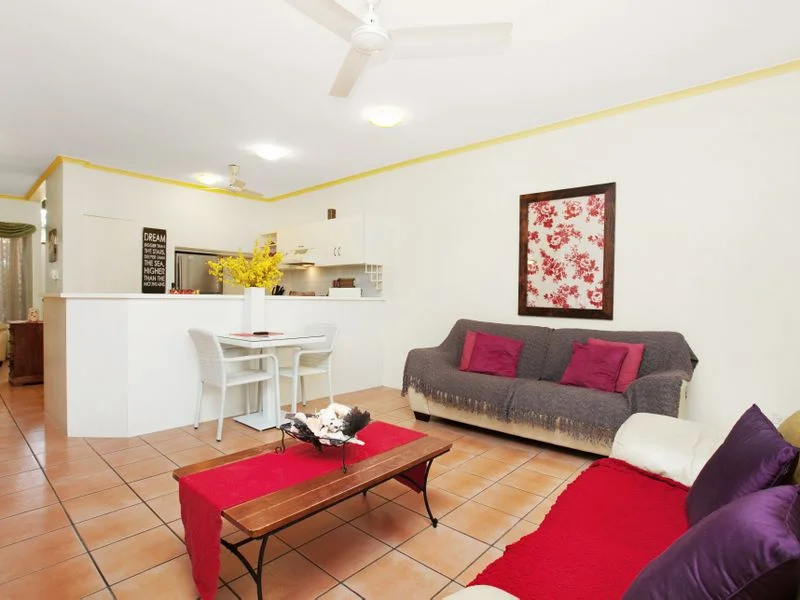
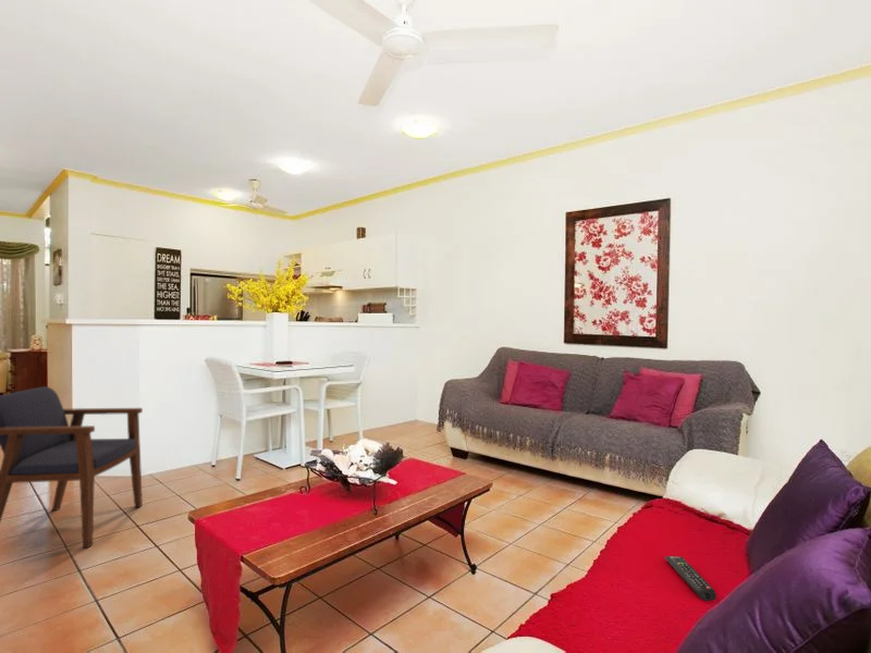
+ remote control [664,555,717,602]
+ armchair [0,385,144,549]
